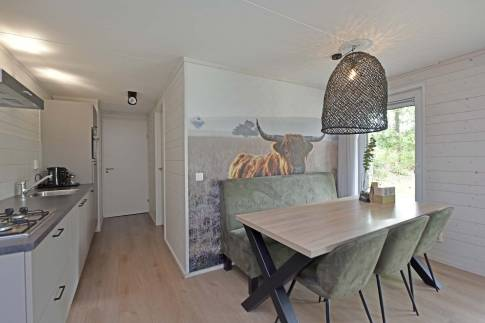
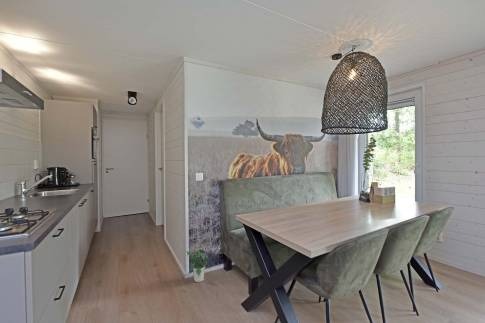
+ potted plant [185,249,211,283]
